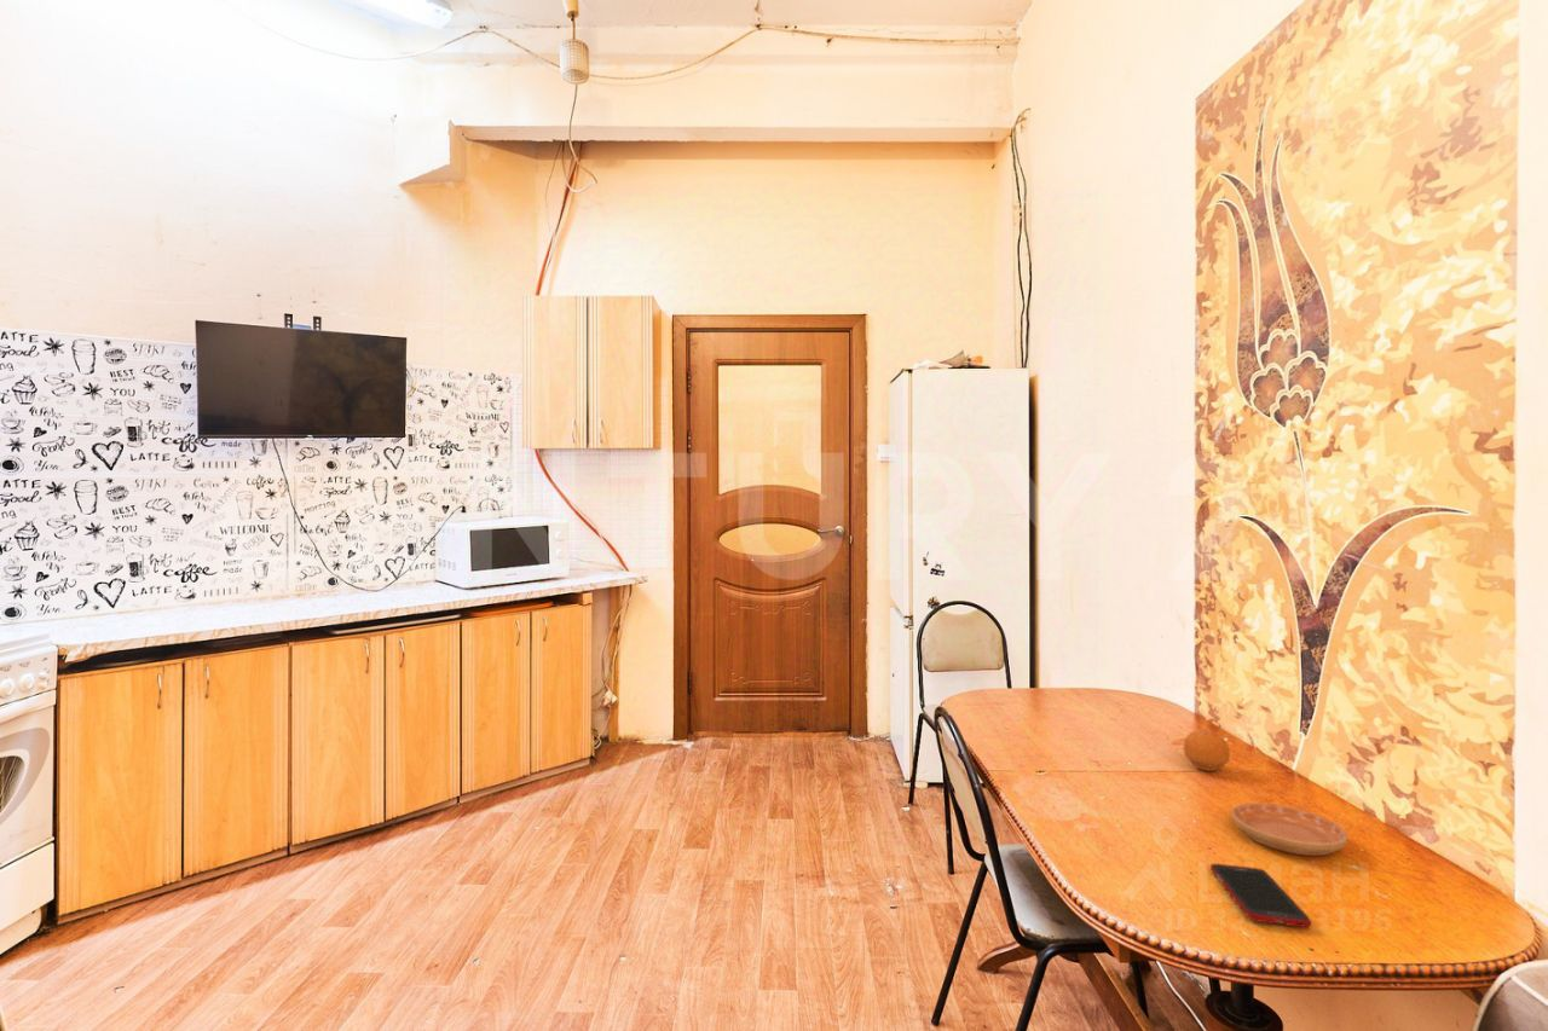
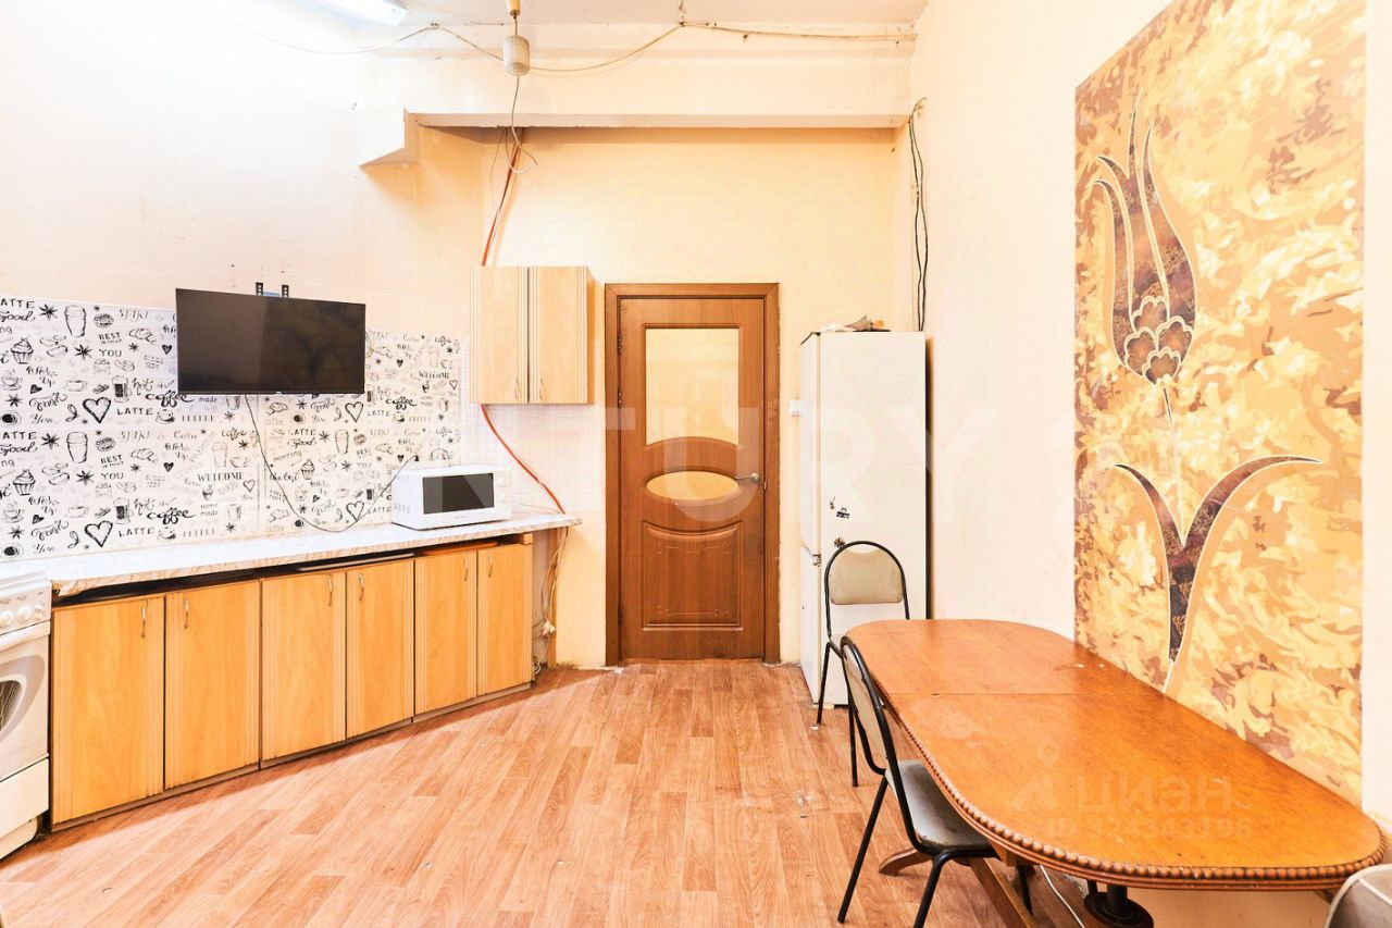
- cell phone [1209,863,1312,928]
- saucer [1230,803,1350,857]
- fruit [1183,729,1231,772]
